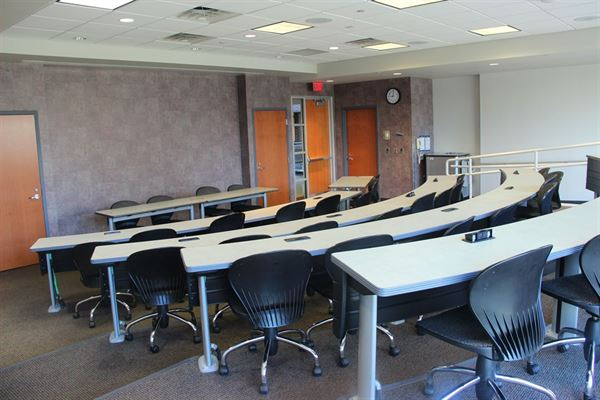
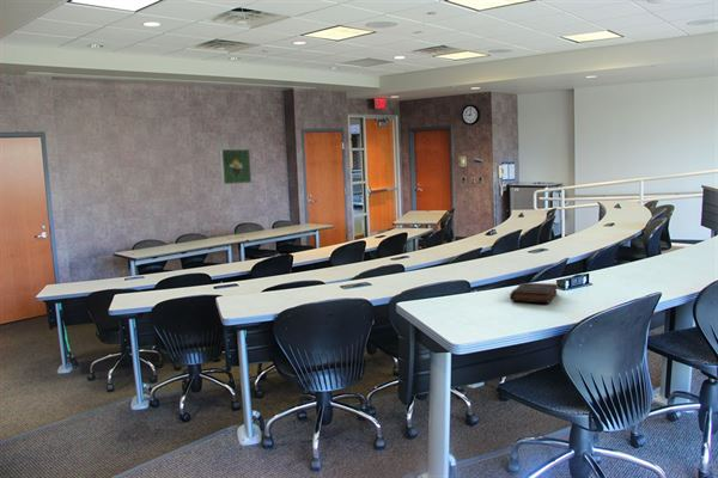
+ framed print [219,148,252,185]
+ book [509,282,559,304]
